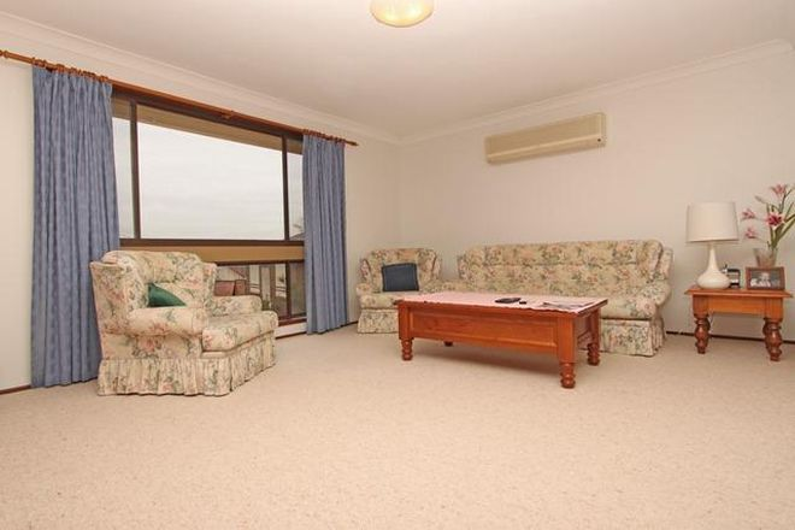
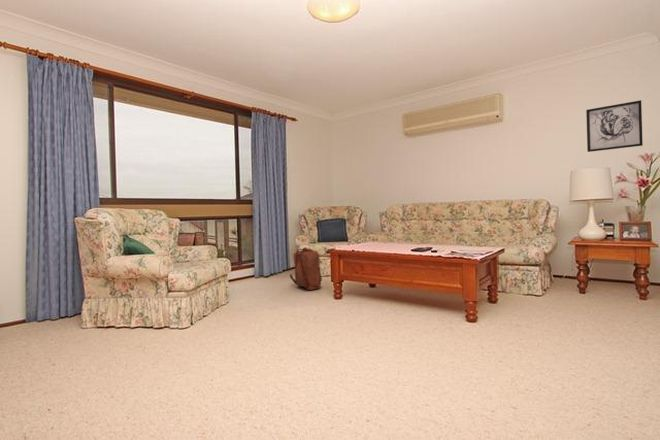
+ backpack [289,247,323,291]
+ wall art [585,99,644,153]
